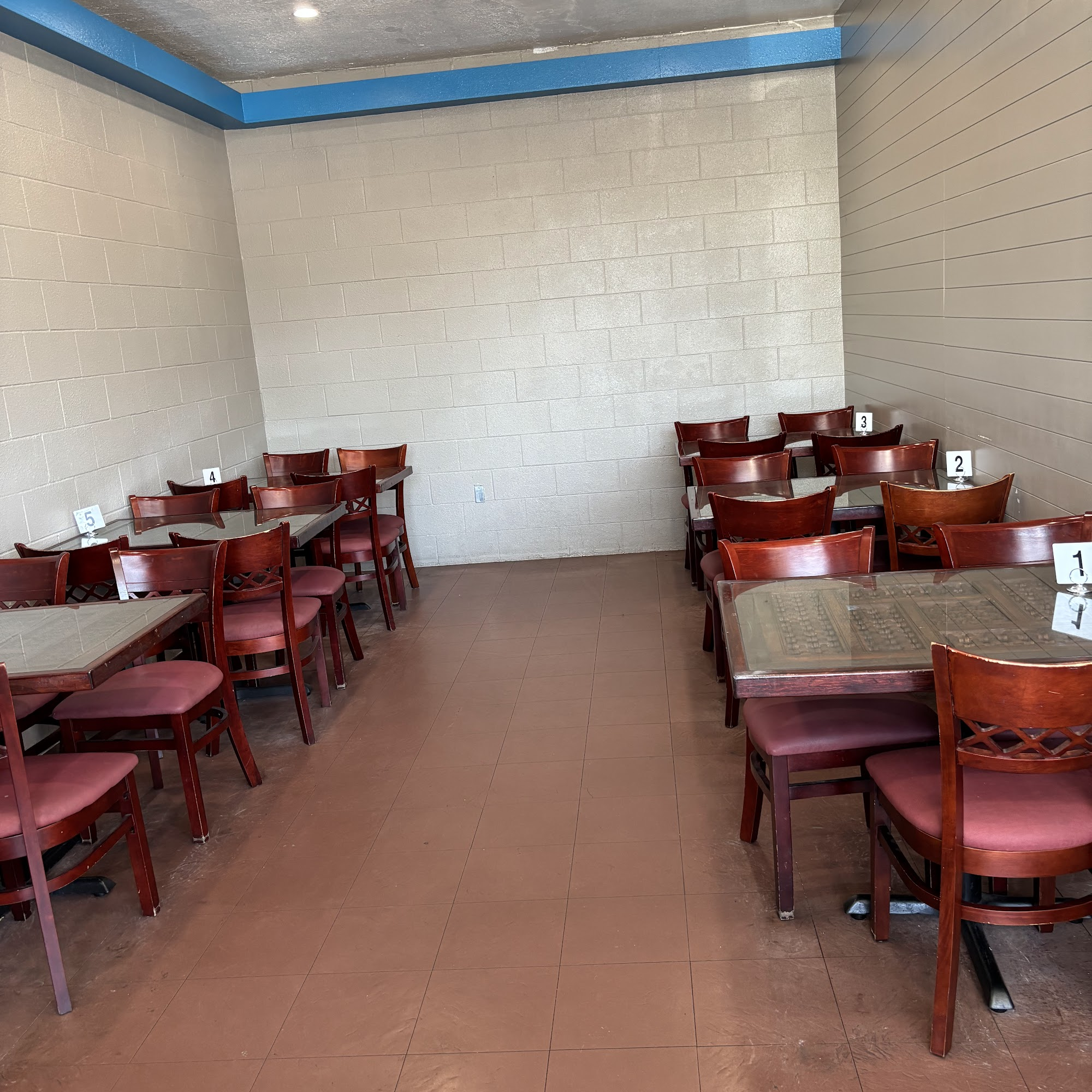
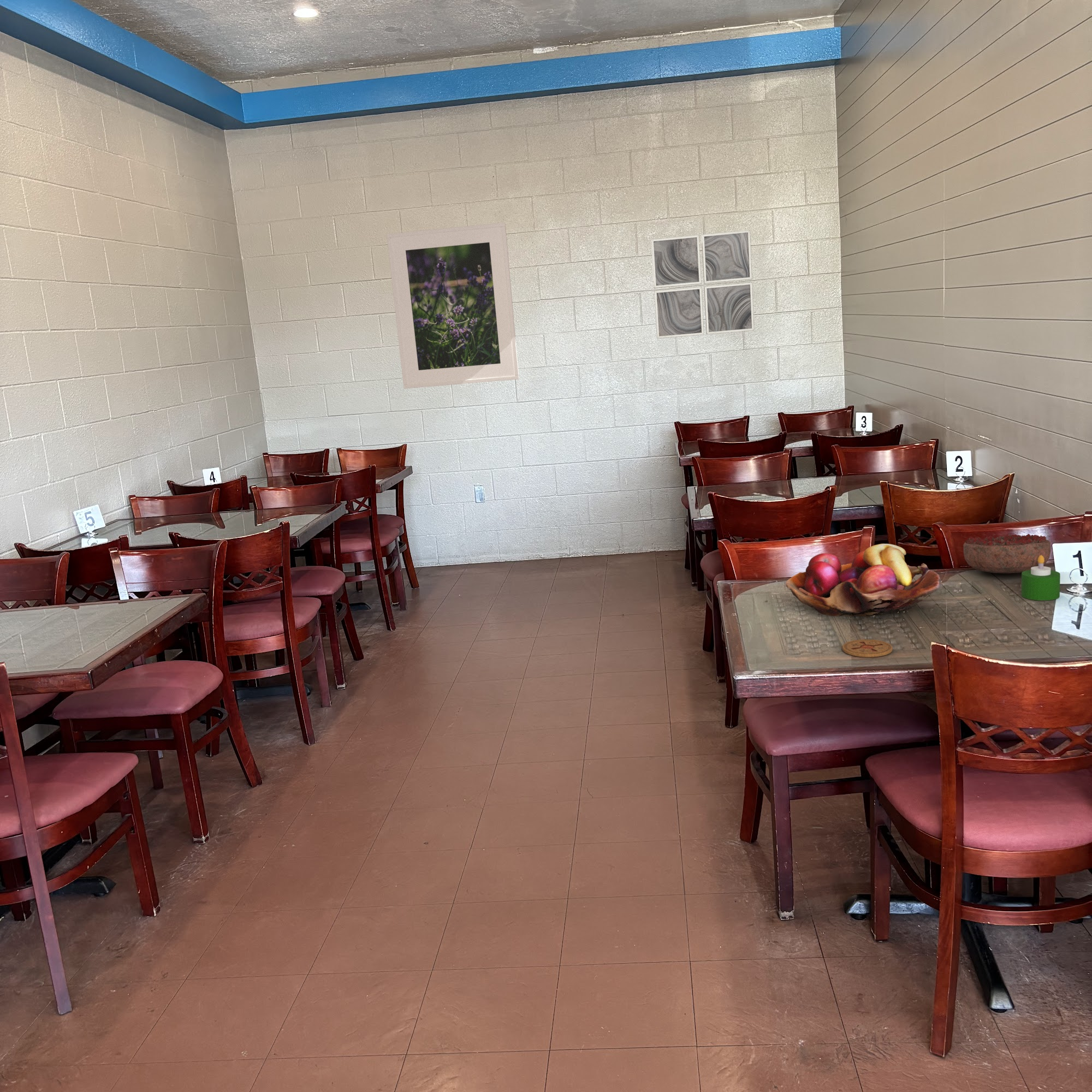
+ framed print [386,222,520,389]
+ fruit basket [785,543,941,617]
+ wall art [651,229,755,339]
+ decorative bowl [963,533,1051,574]
+ candle [1021,555,1061,601]
+ coaster [842,639,893,658]
